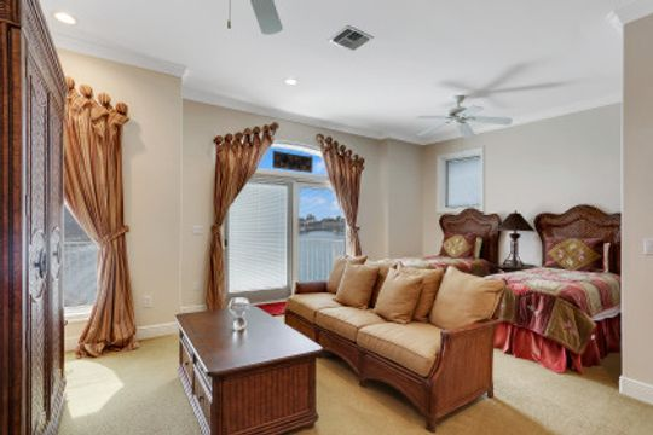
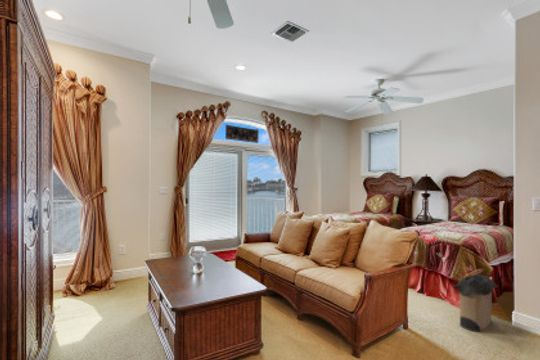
+ laundry hamper [453,268,499,333]
